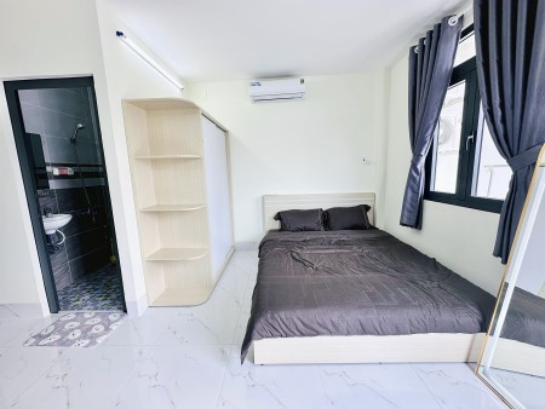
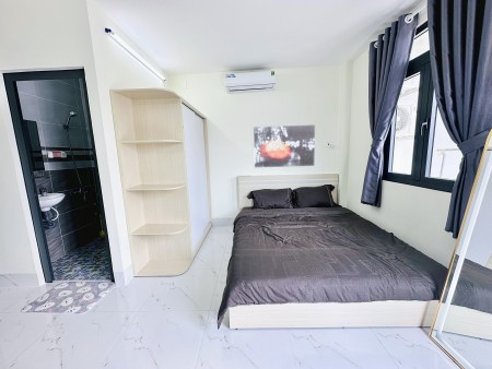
+ wall art [253,123,316,168]
